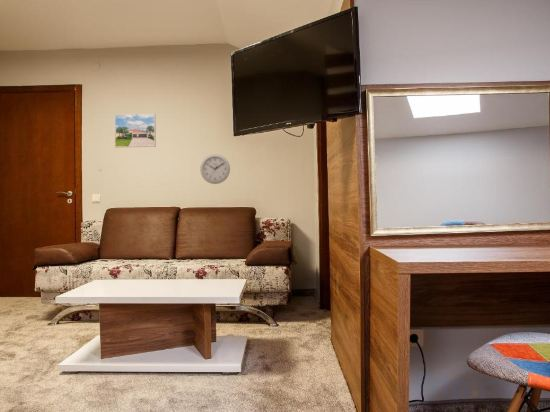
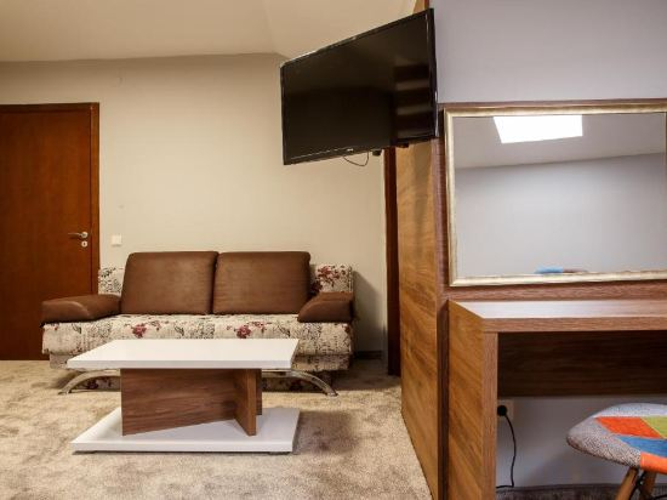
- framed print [114,113,157,148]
- wall clock [199,153,231,185]
